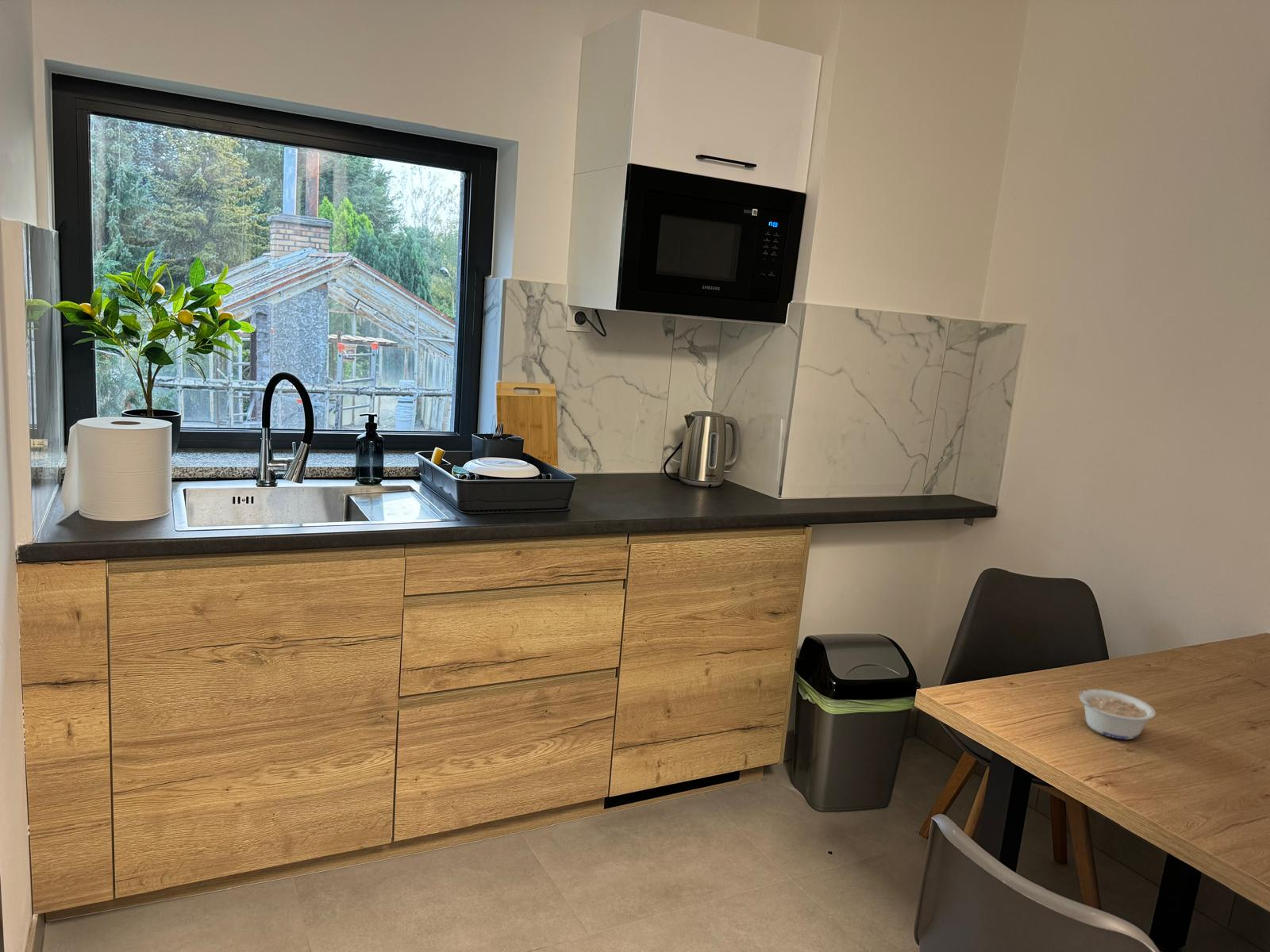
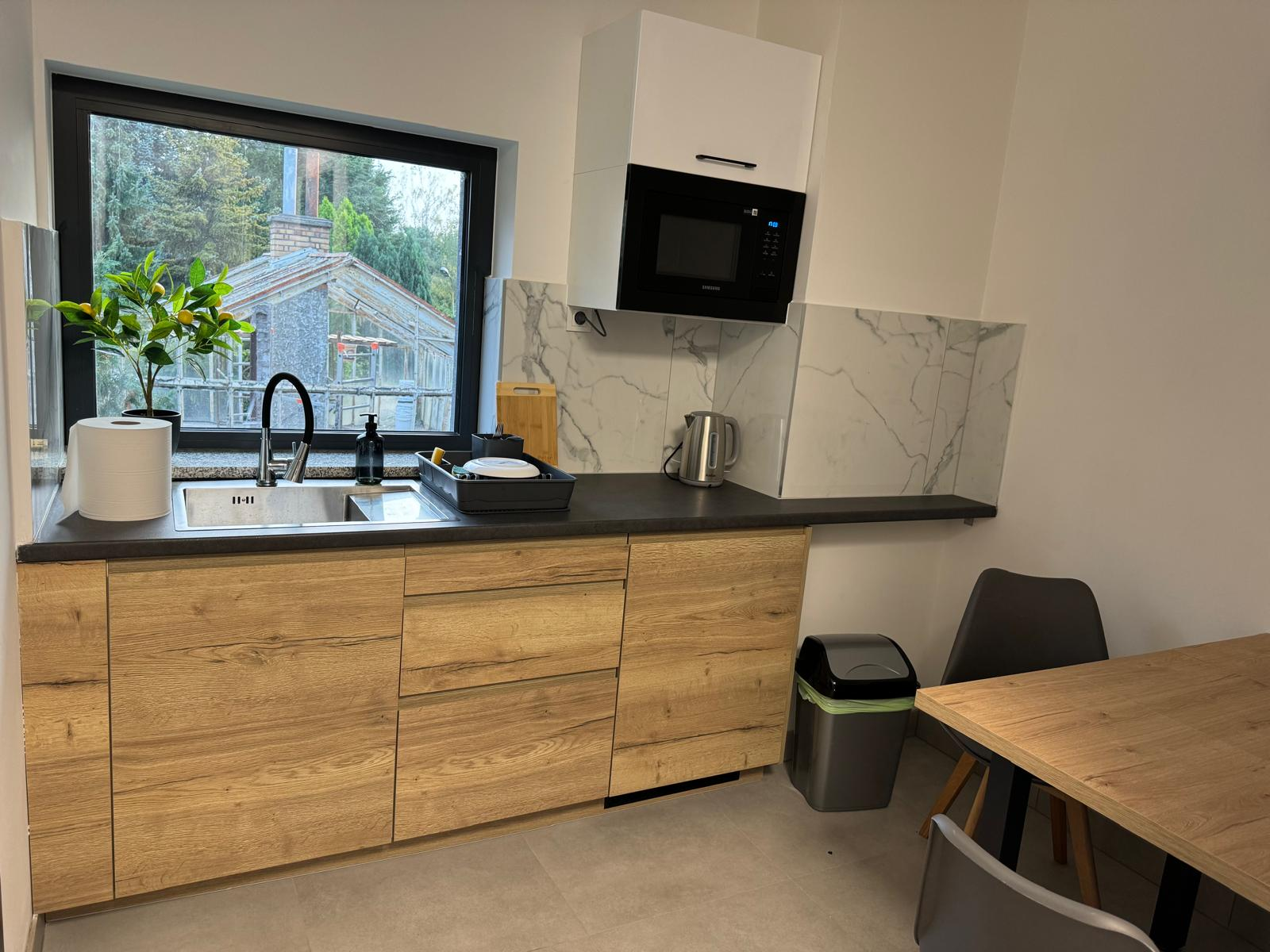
- legume [1078,689,1156,740]
